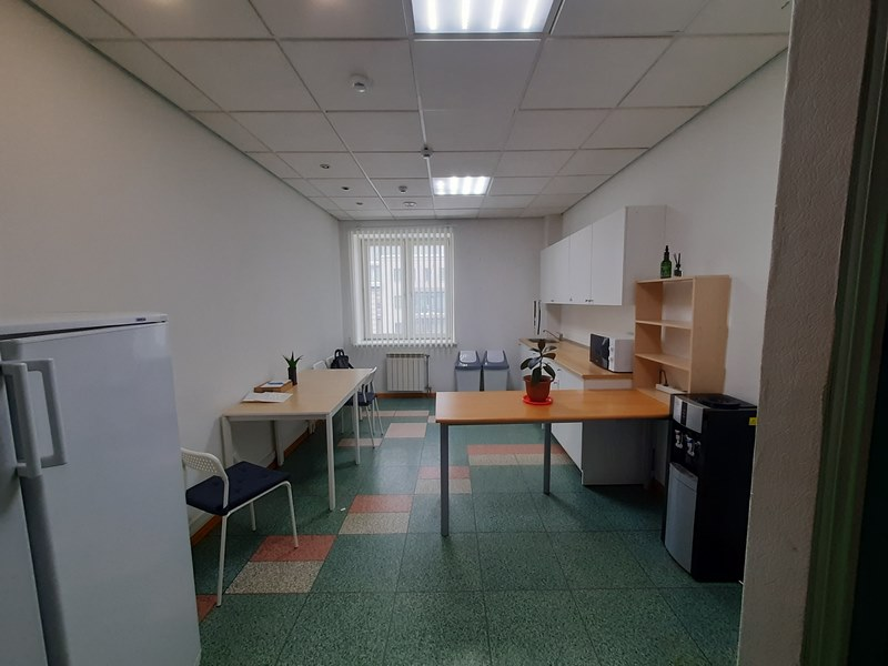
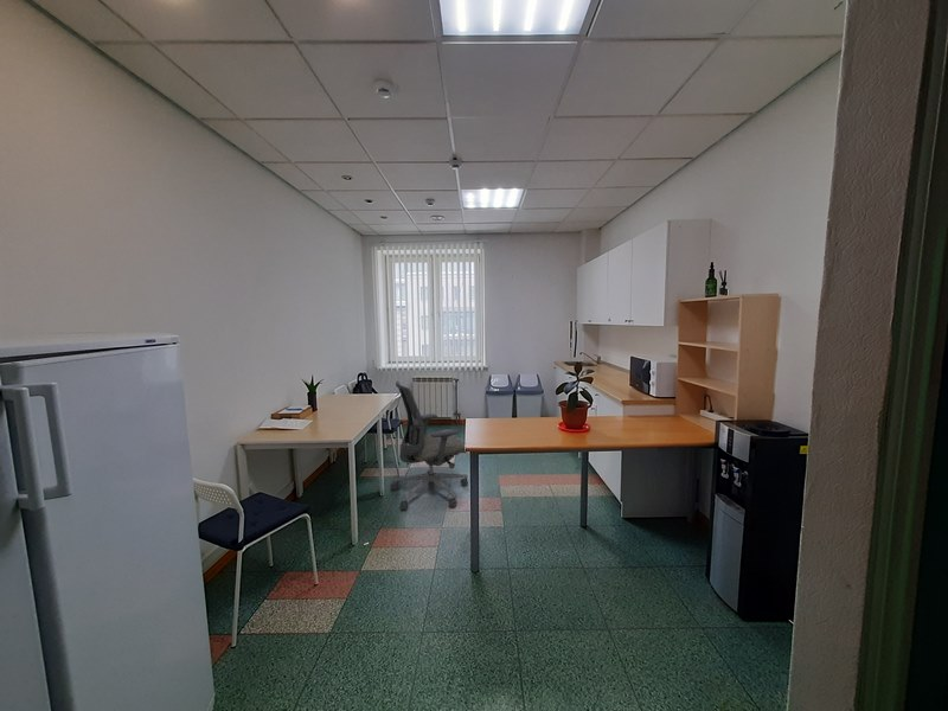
+ office chair [390,380,469,512]
